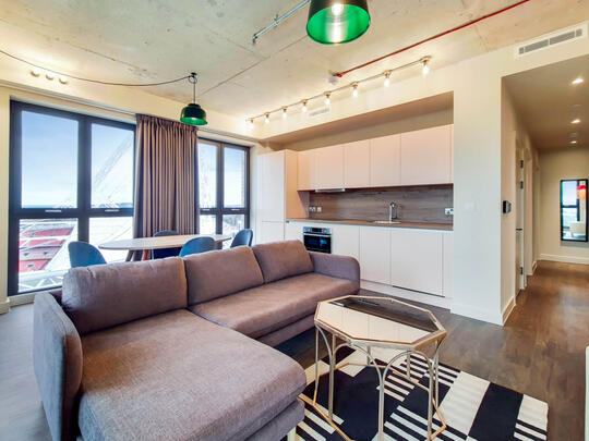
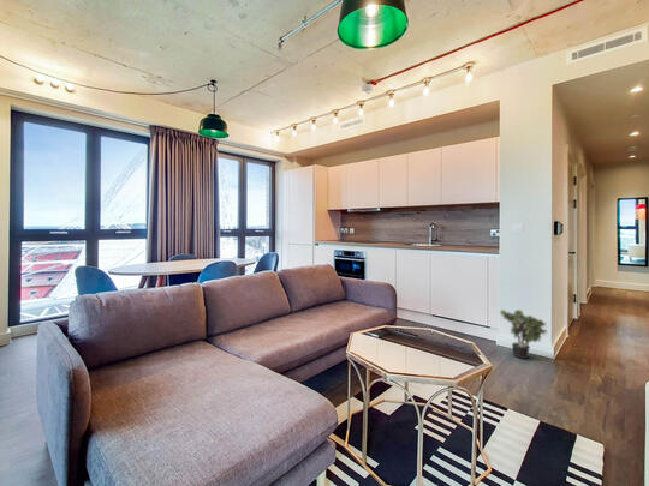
+ potted plant [498,308,549,360]
